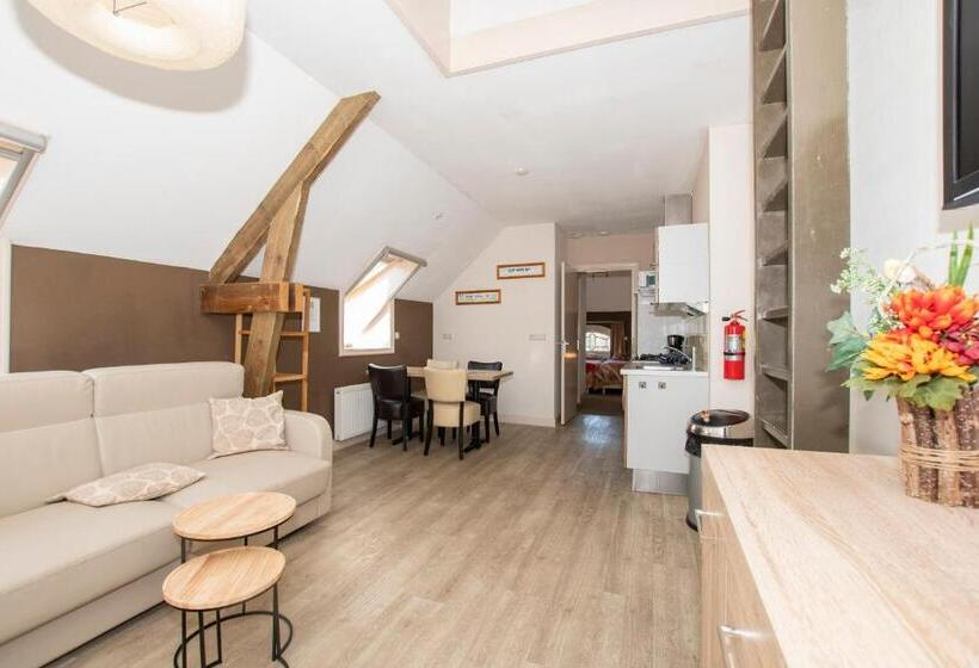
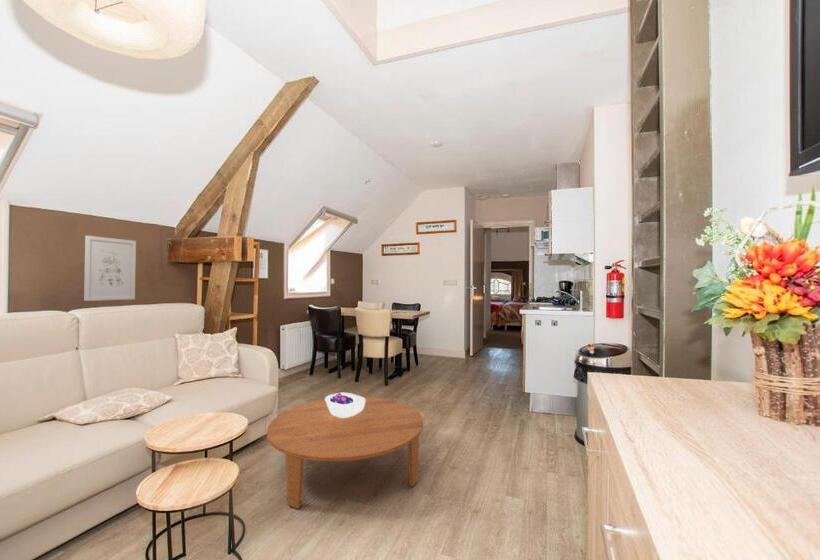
+ wall art [83,235,137,302]
+ decorative bowl [324,392,365,418]
+ coffee table [266,396,424,510]
